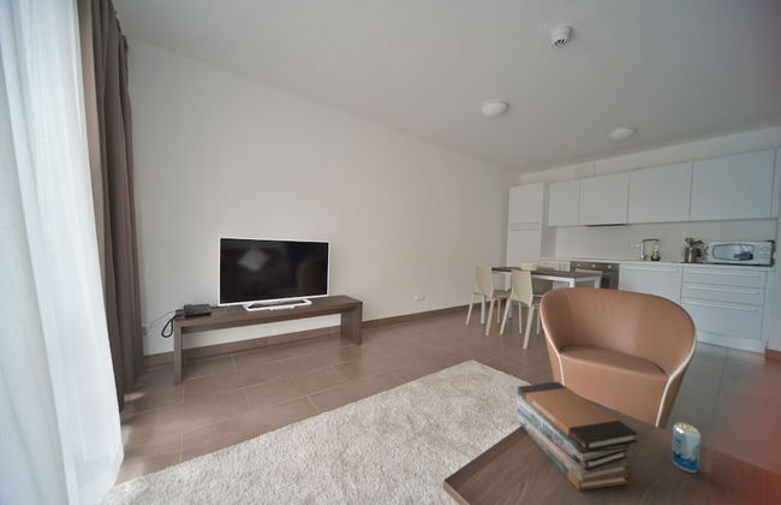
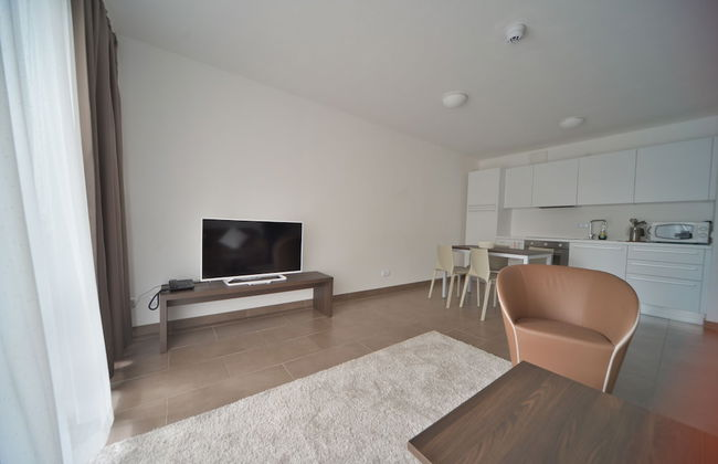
- beverage can [670,421,702,474]
- book stack [515,381,639,492]
